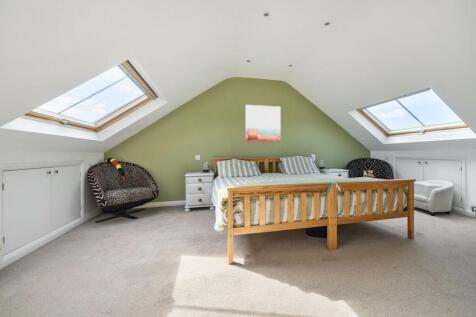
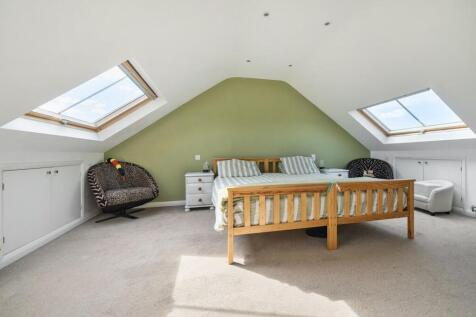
- wall art [245,104,282,143]
